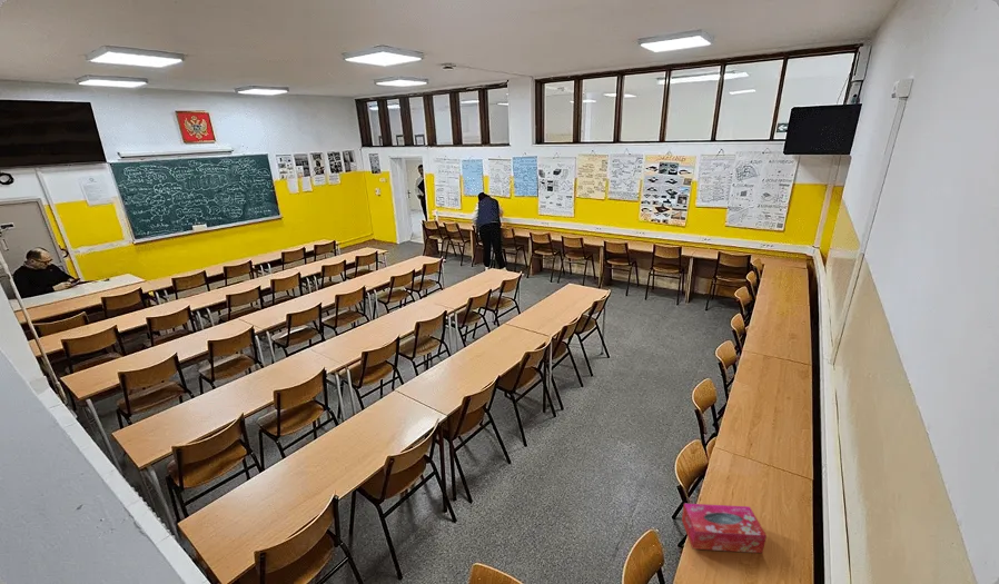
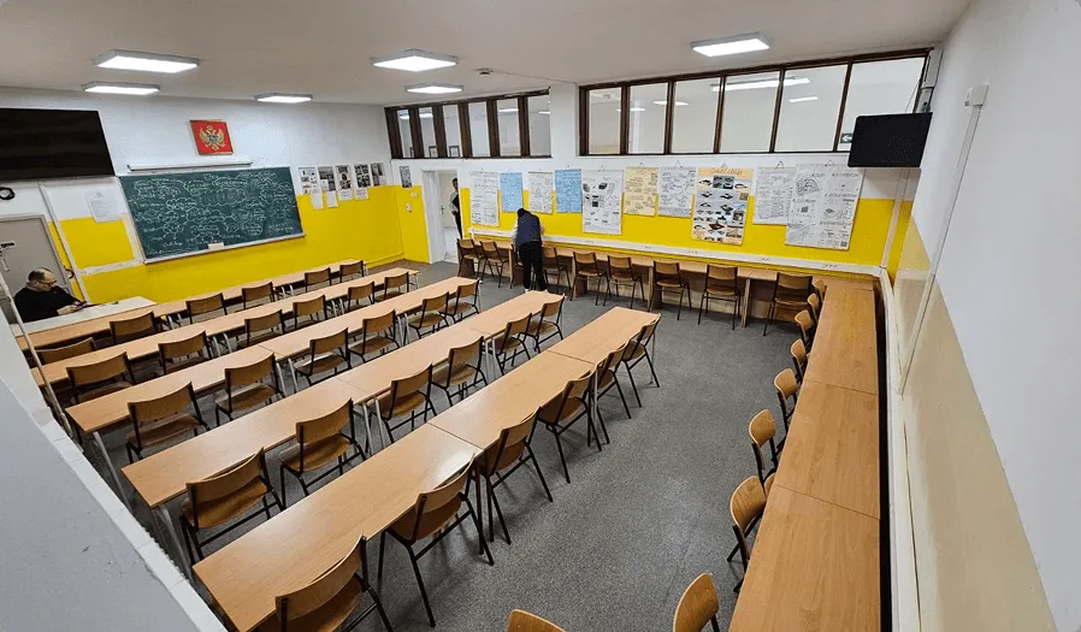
- tissue box [681,502,768,554]
